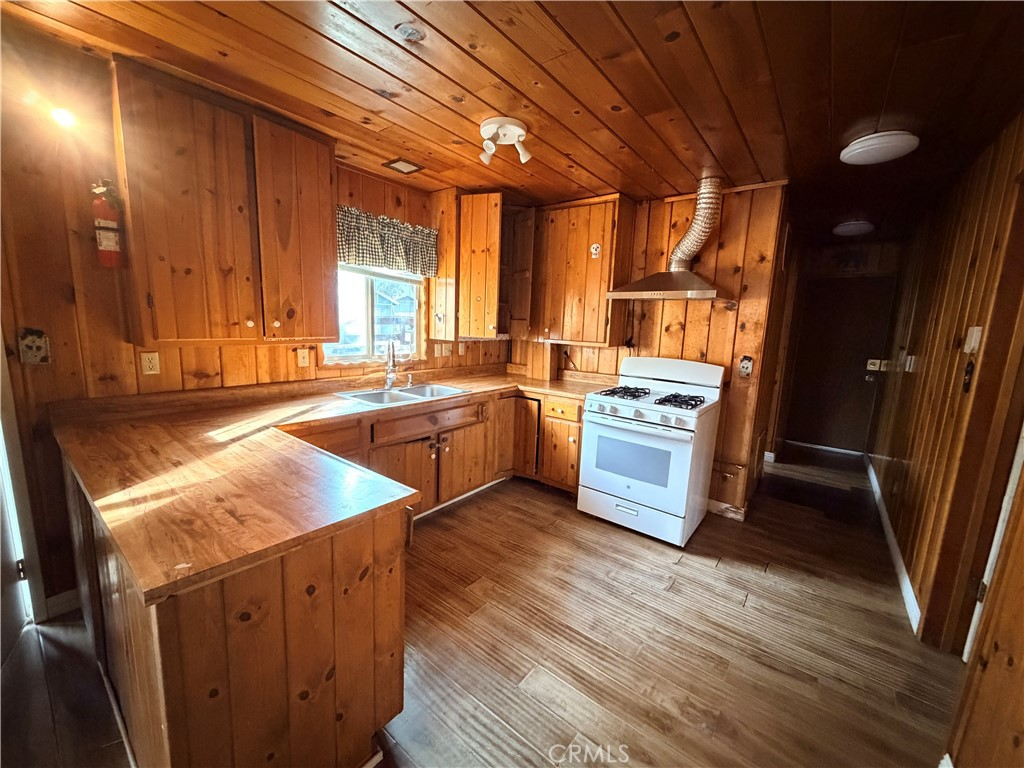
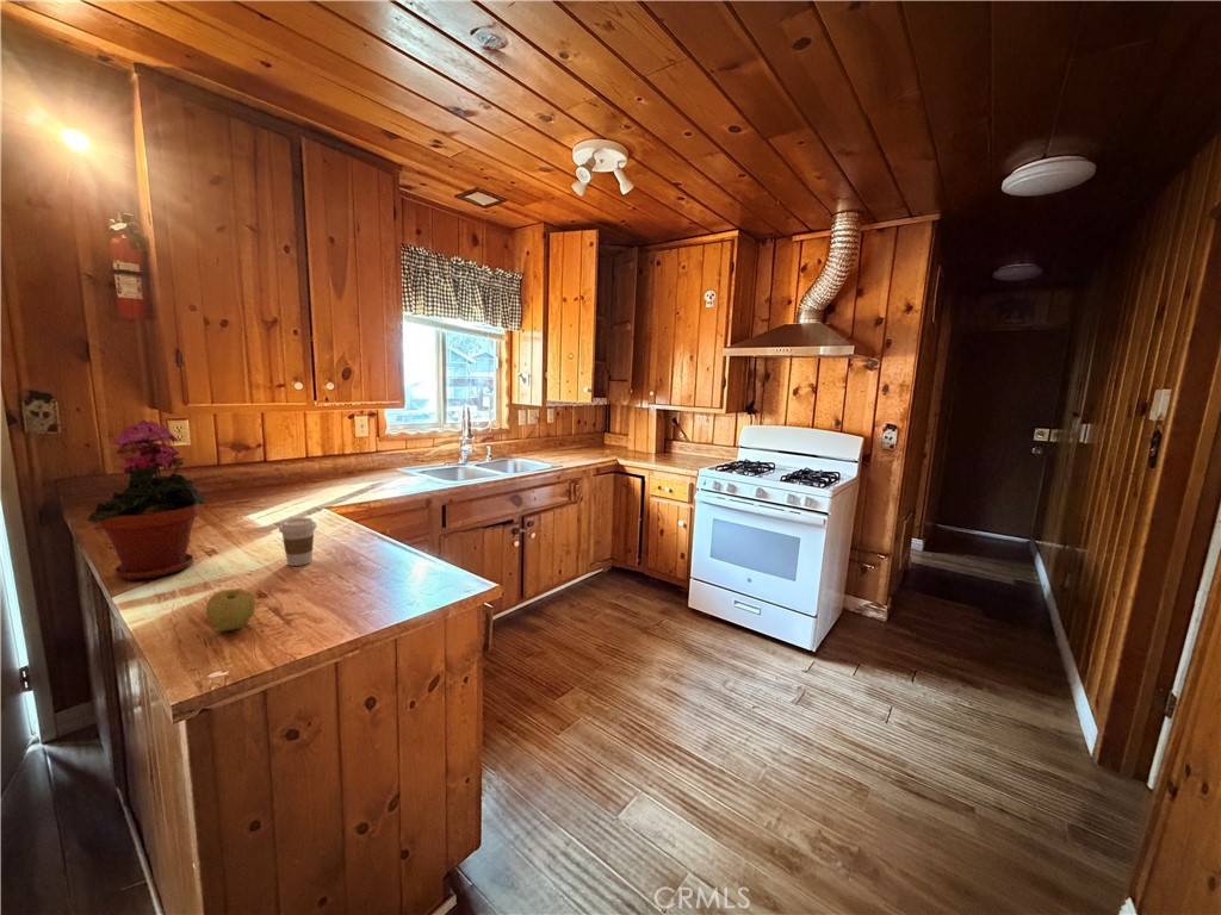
+ coffee cup [278,516,317,567]
+ potted plant [87,418,206,581]
+ apple [205,587,256,631]
